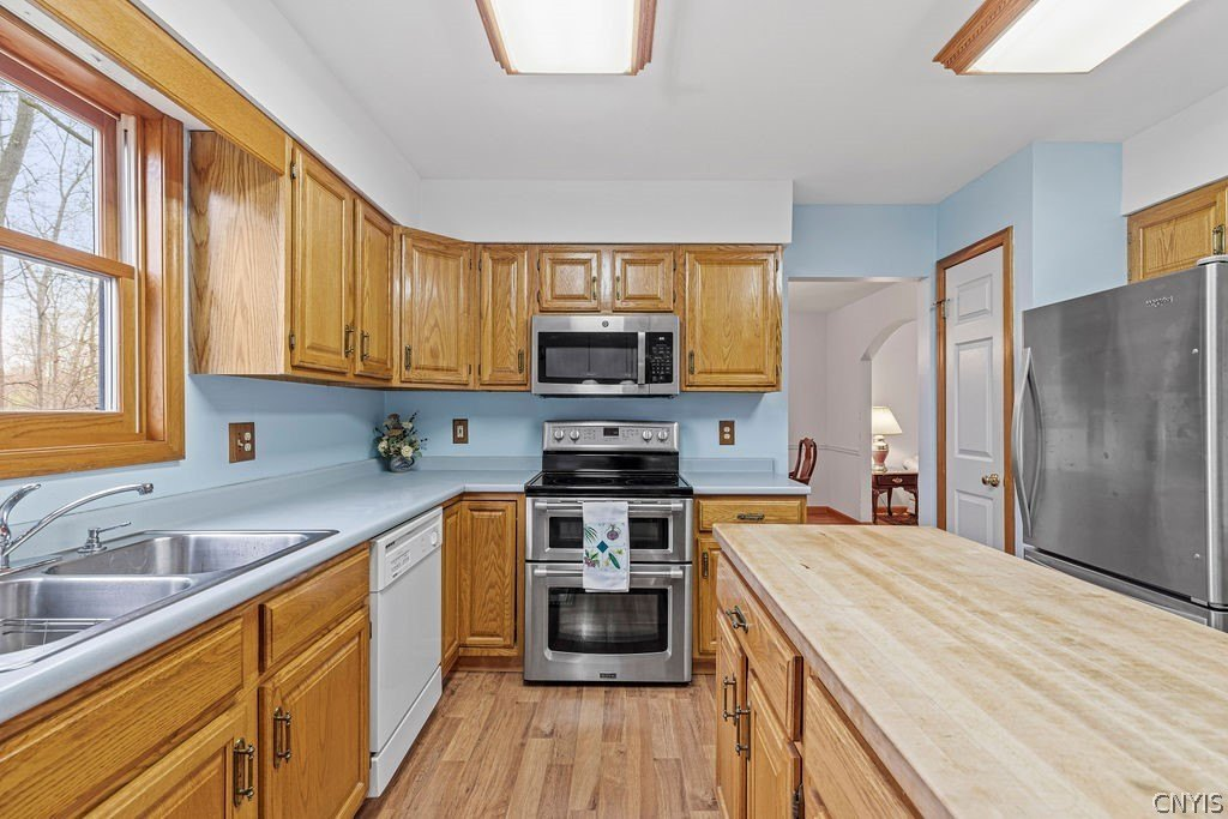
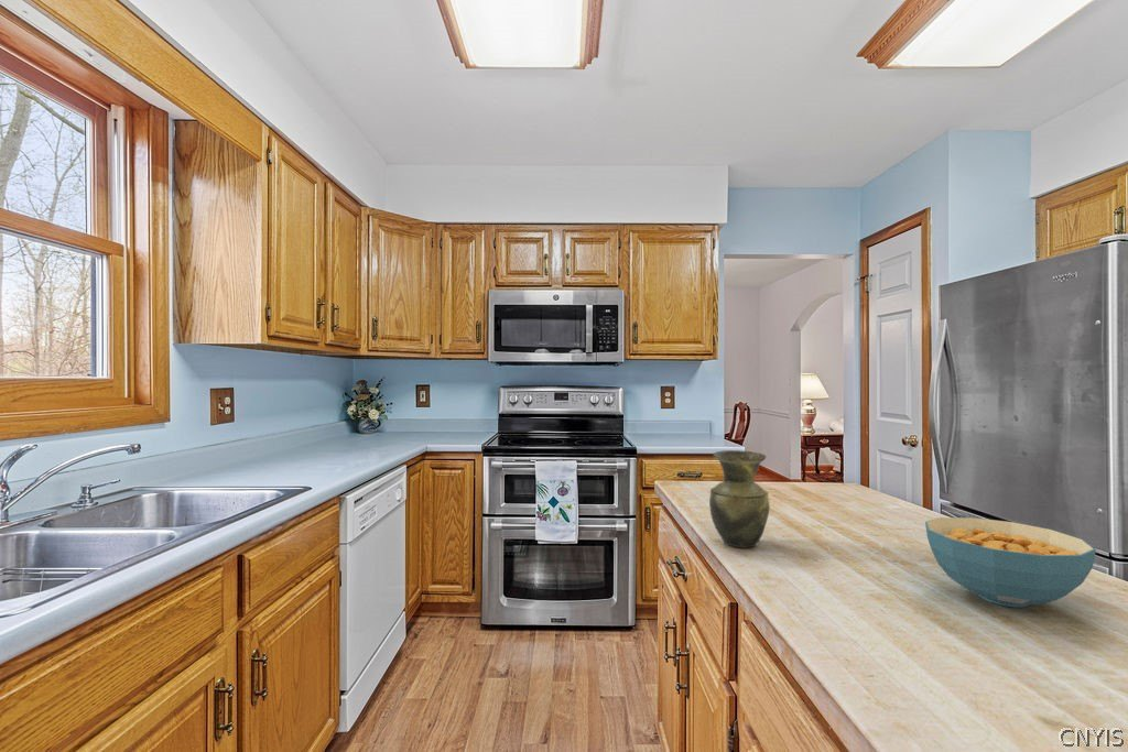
+ cereal bowl [924,516,1097,608]
+ vase [708,449,771,548]
